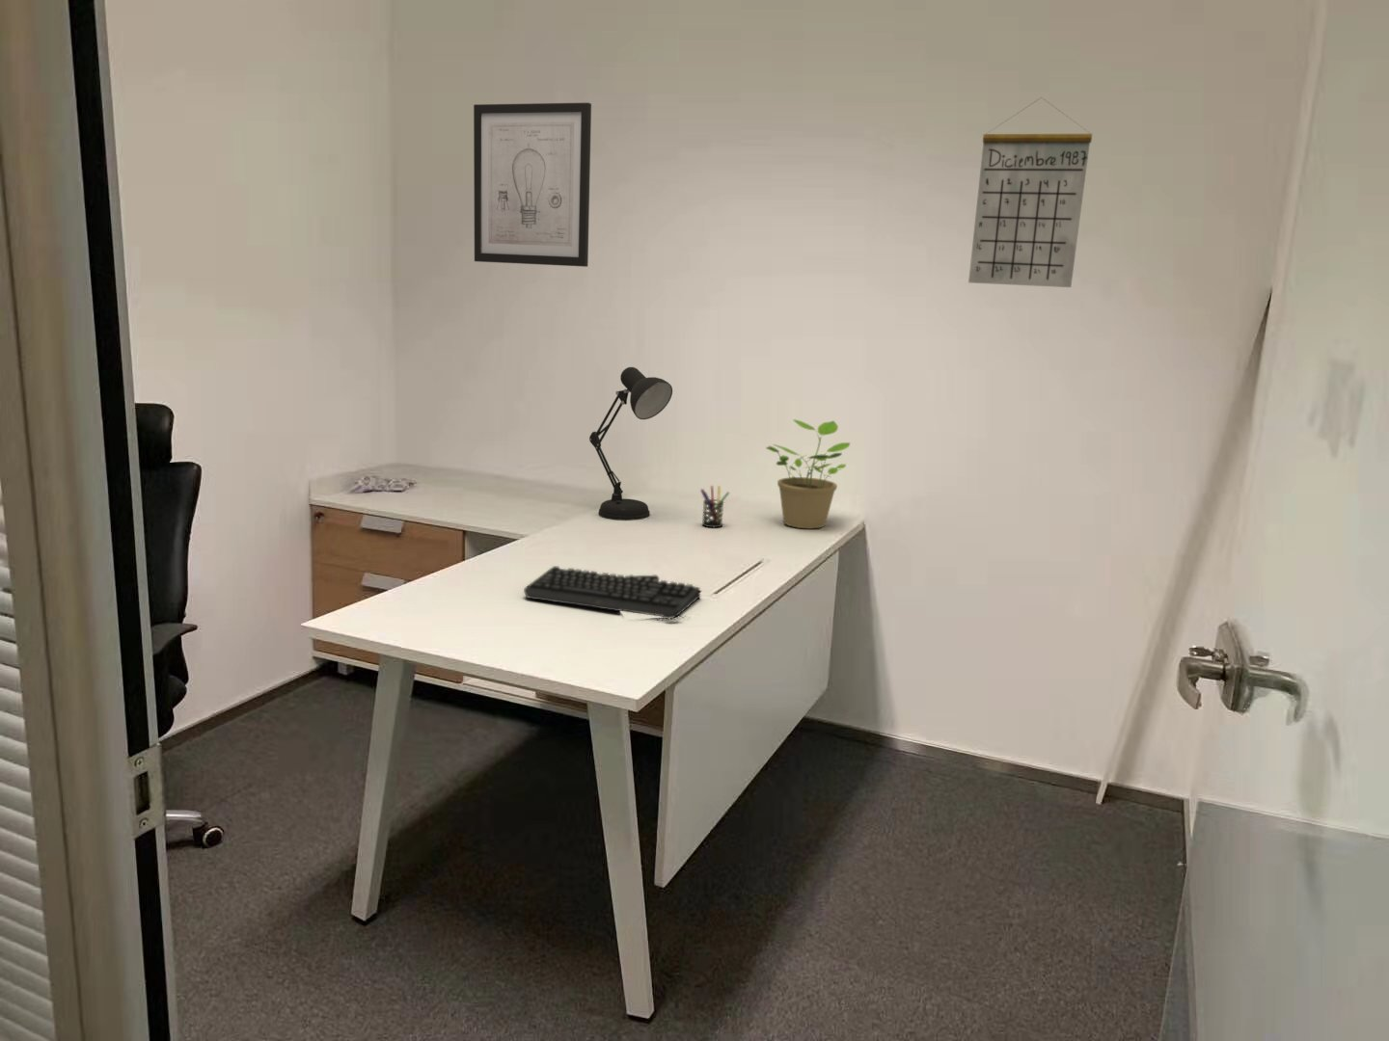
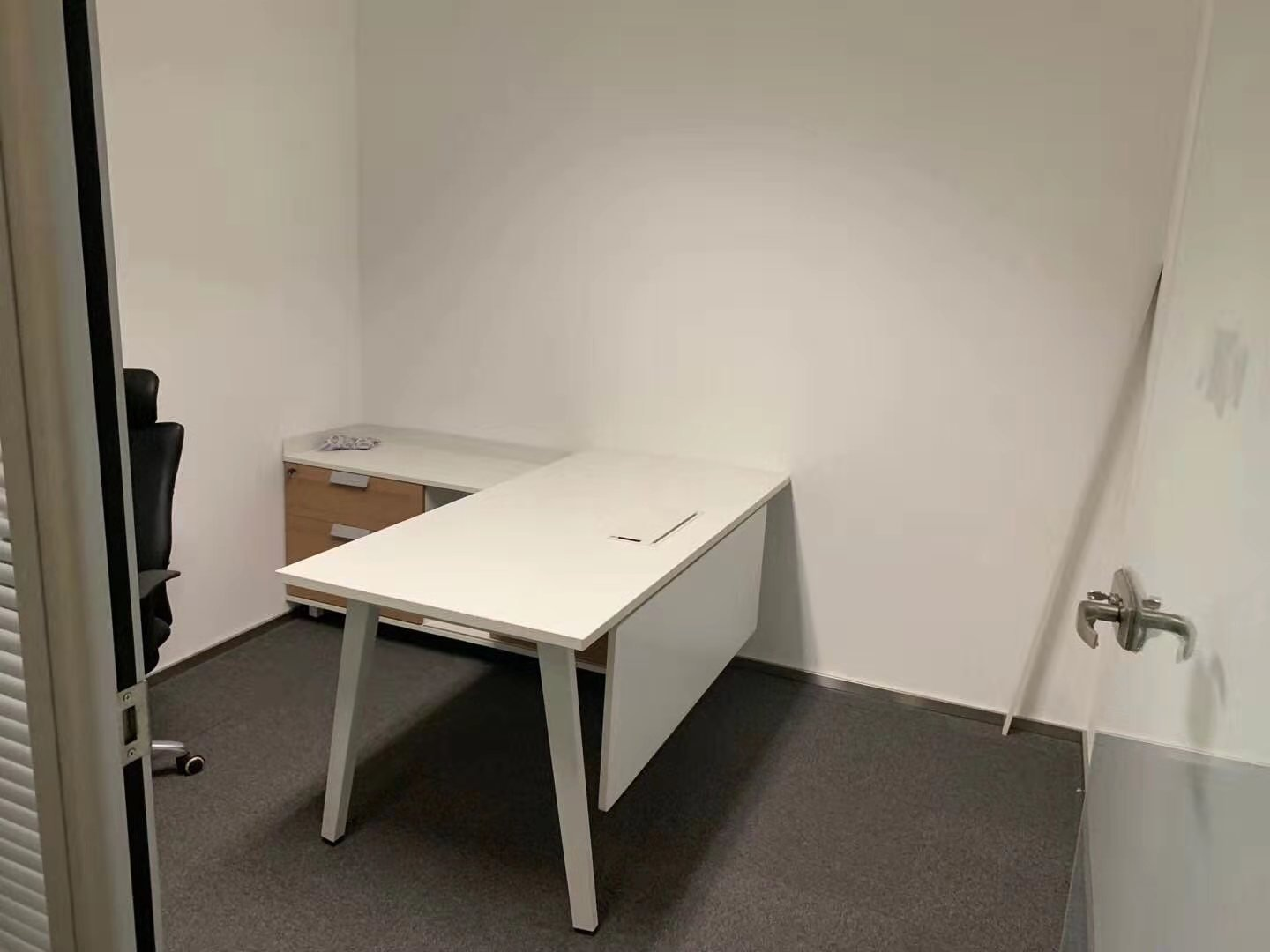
- wall art [472,102,593,268]
- pen holder [699,484,731,528]
- keyboard [523,565,701,620]
- desk lamp [588,366,674,520]
- potted plant [764,419,851,529]
- calendar [968,96,1093,289]
